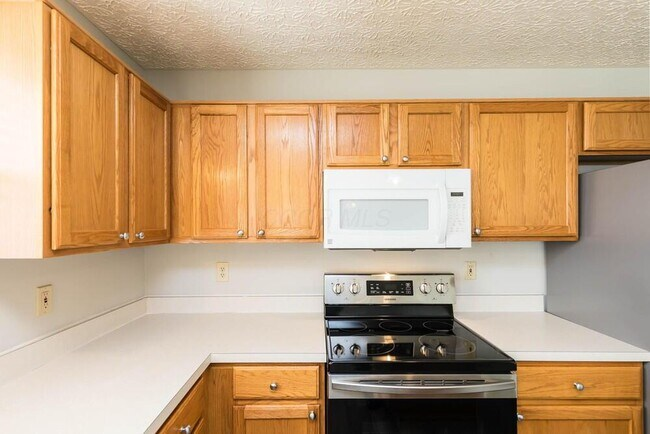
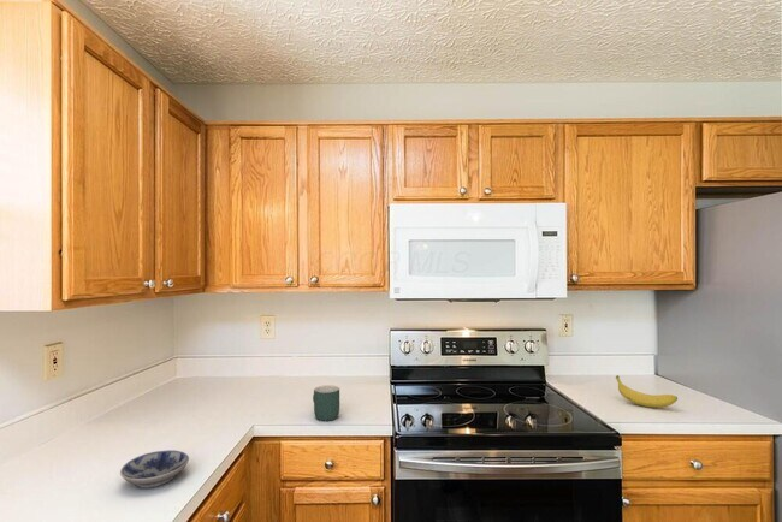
+ bowl [119,449,190,490]
+ fruit [615,374,679,409]
+ mug [312,384,340,422]
